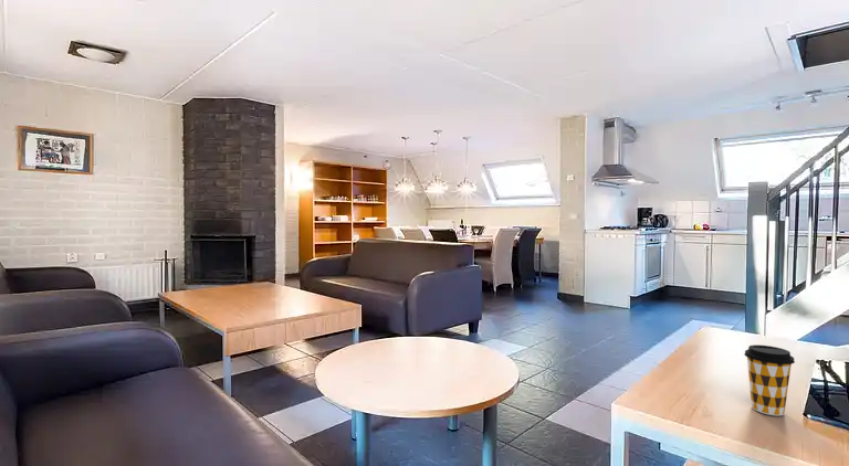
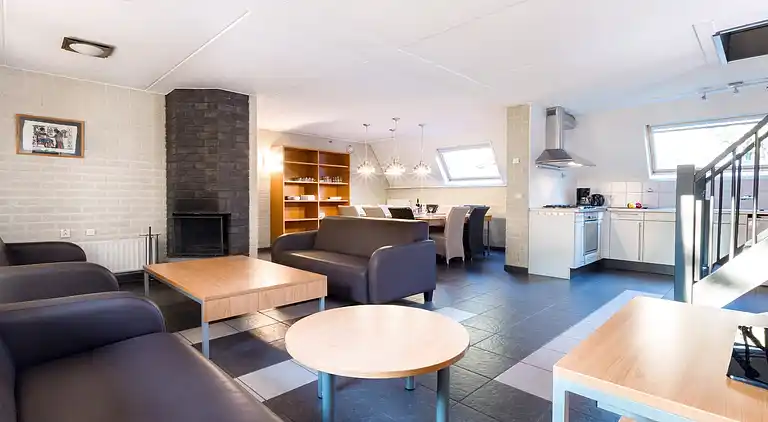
- coffee cup [743,343,796,416]
